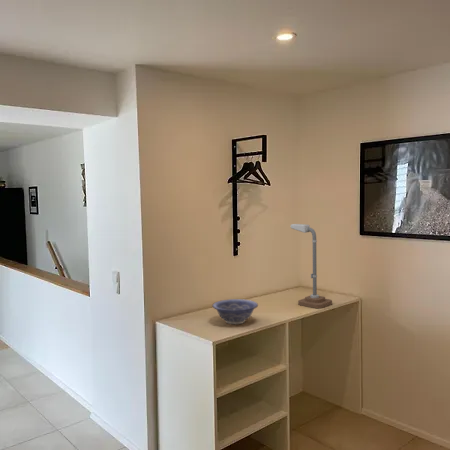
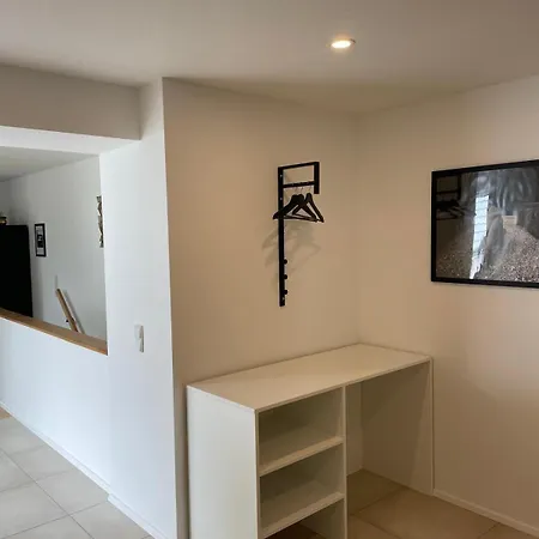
- desk lamp [290,223,333,309]
- decorative bowl [211,298,259,325]
